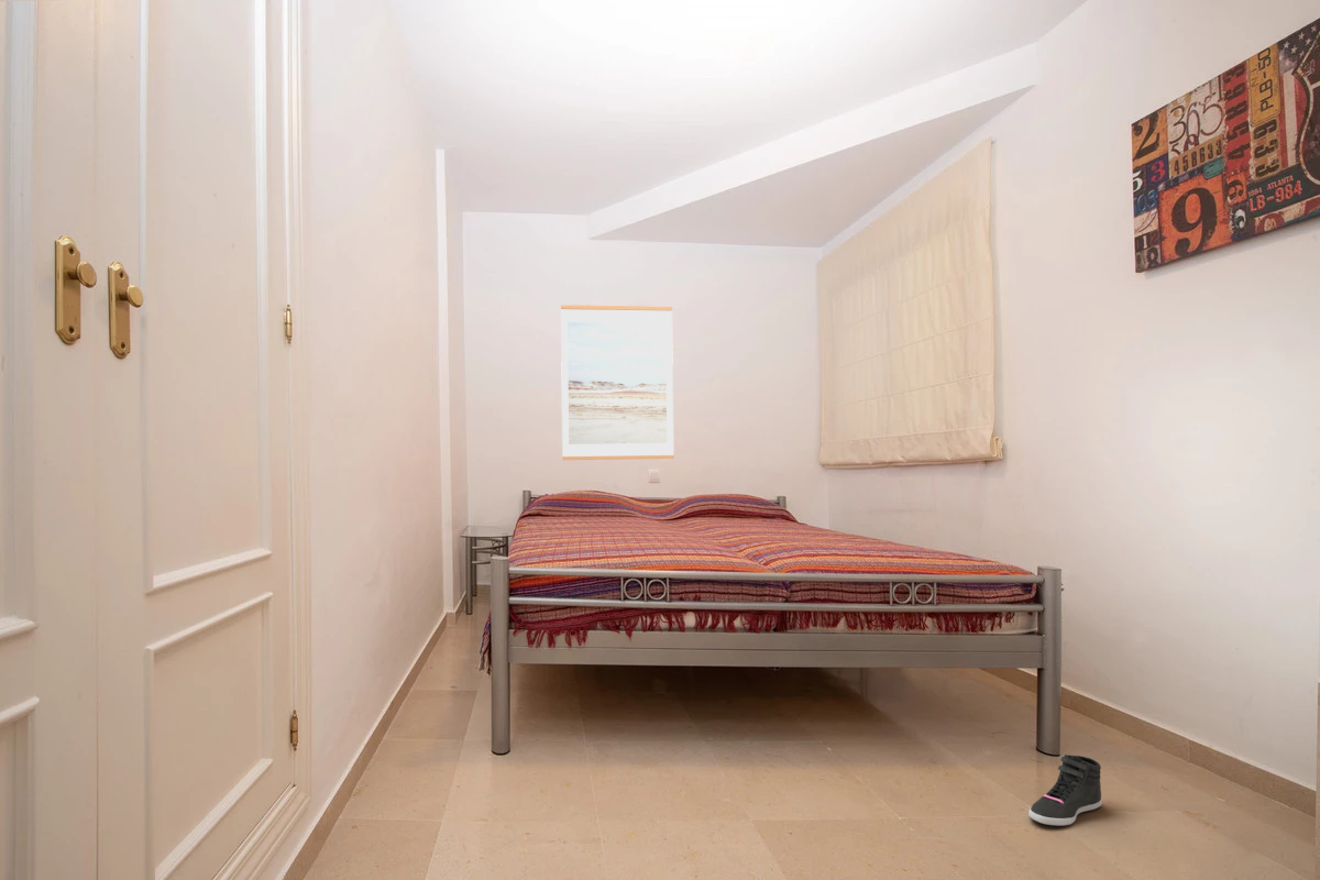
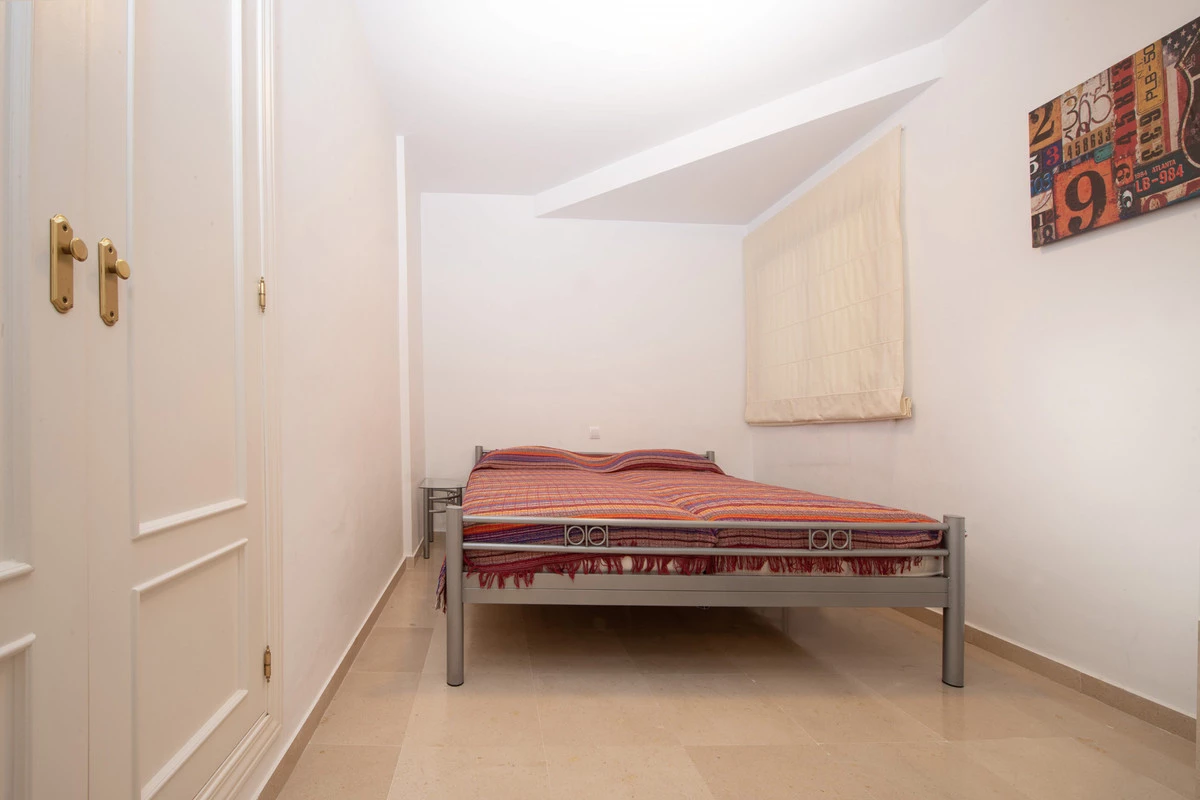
- sneaker [1027,754,1103,826]
- wall art [560,304,675,461]
